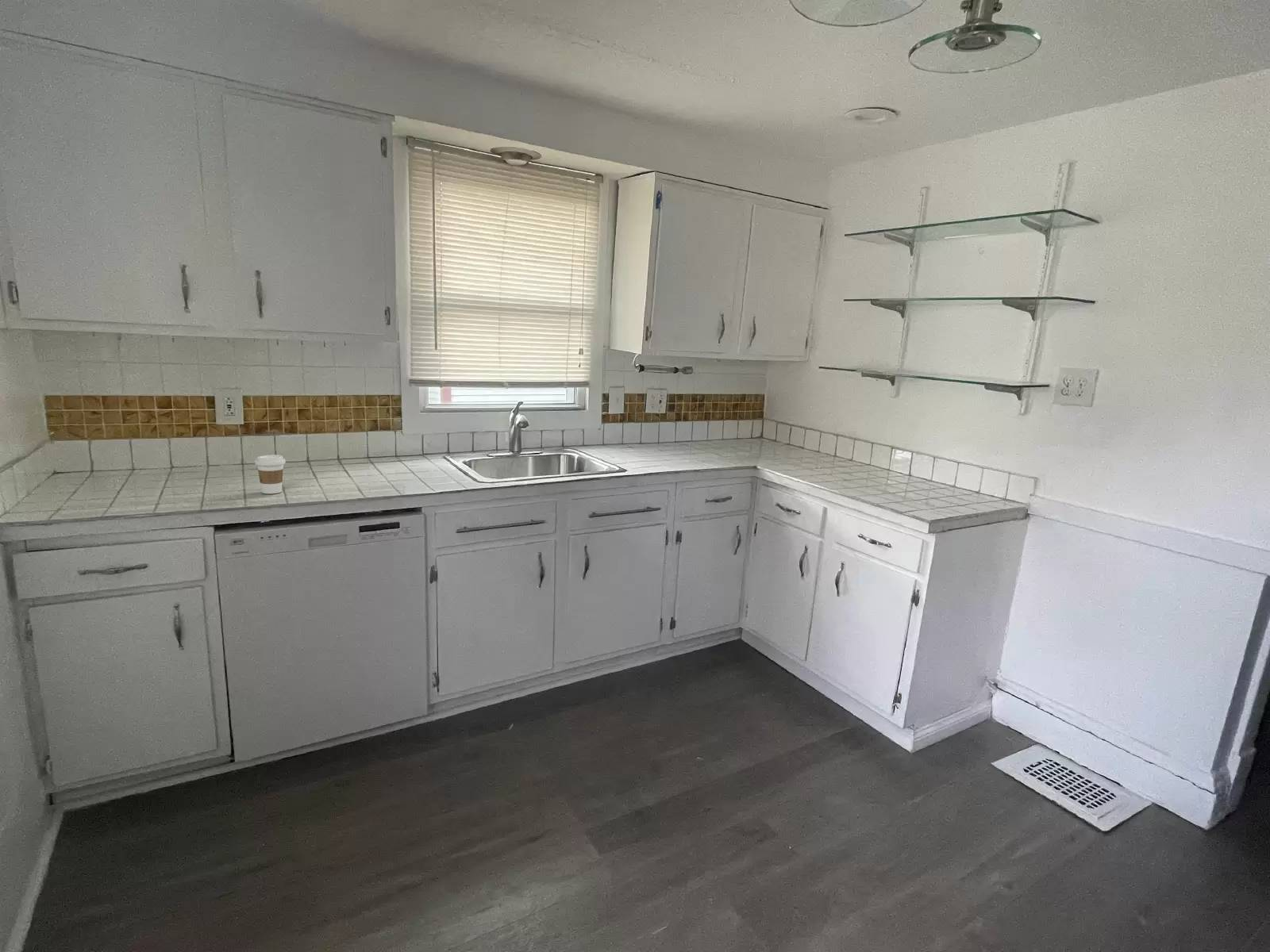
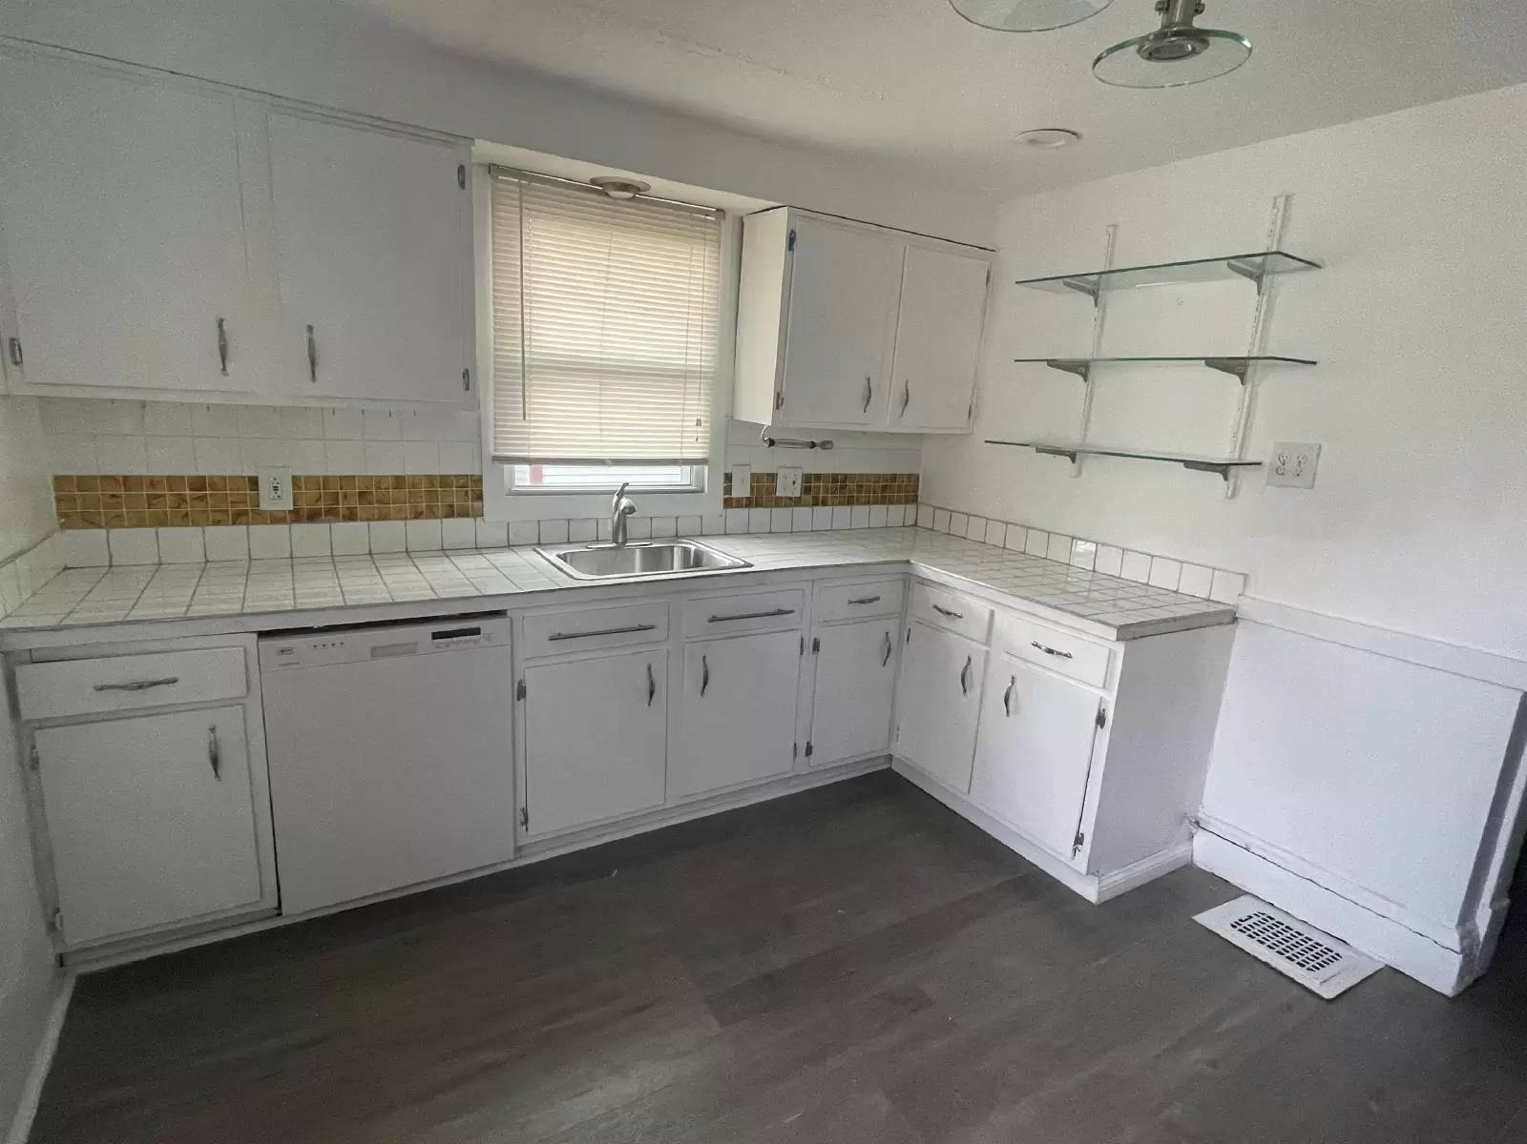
- coffee cup [254,454,287,494]
